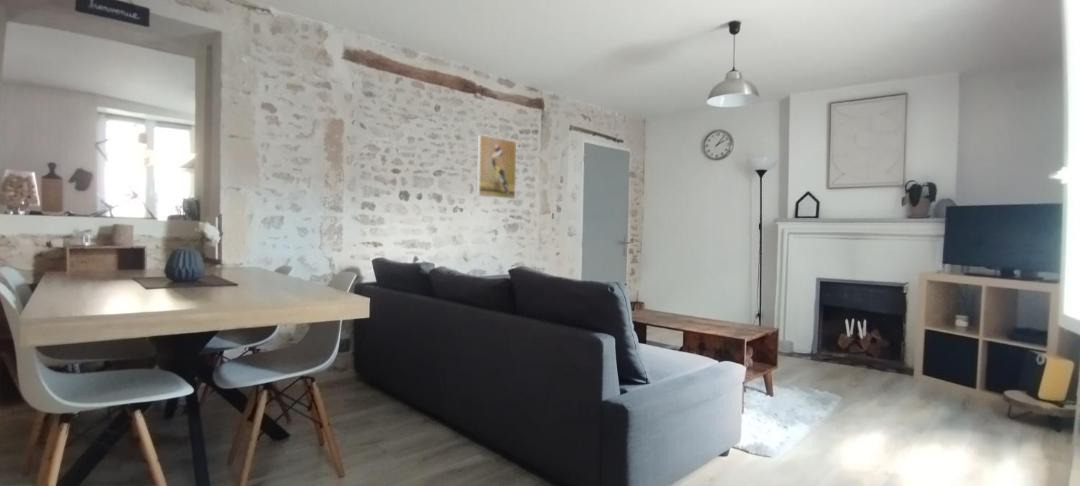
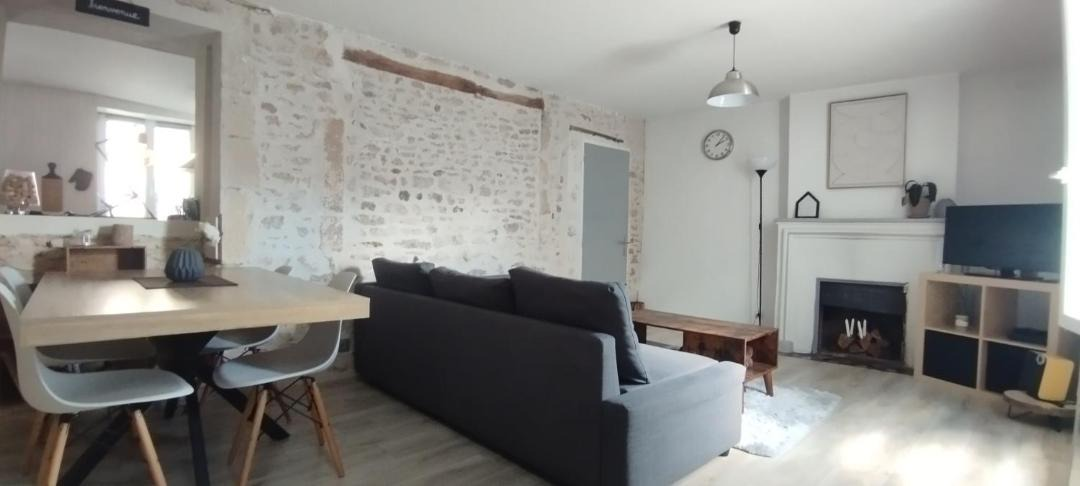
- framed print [476,134,517,200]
